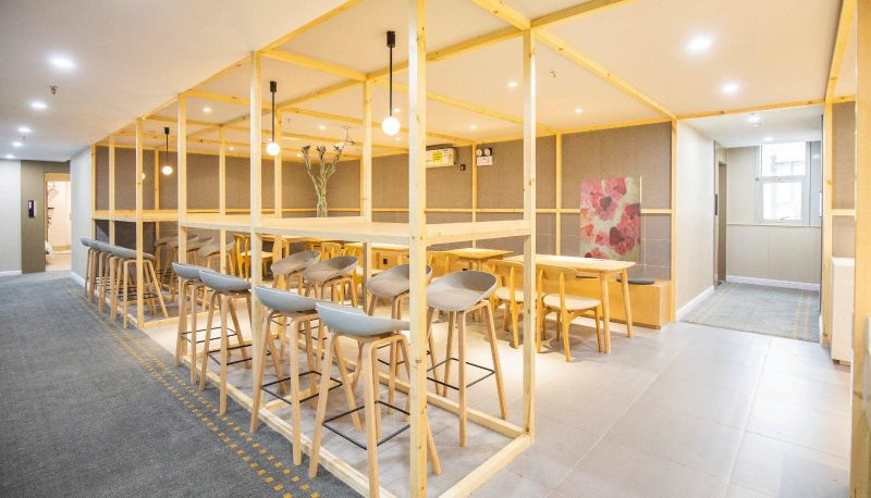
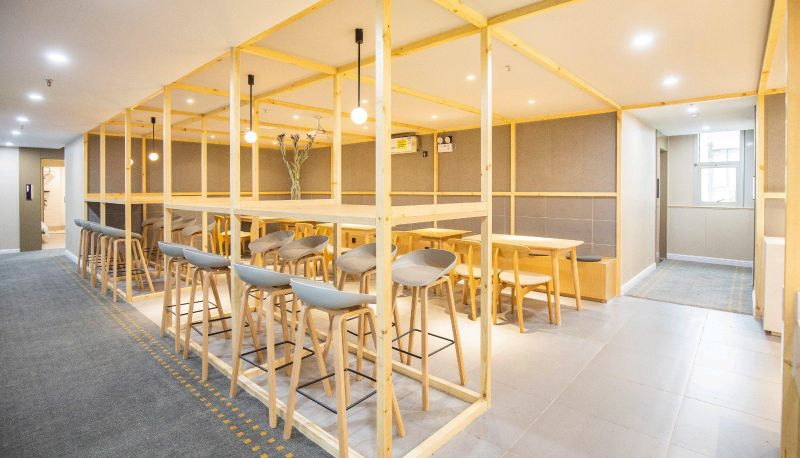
- wall art [579,175,642,263]
